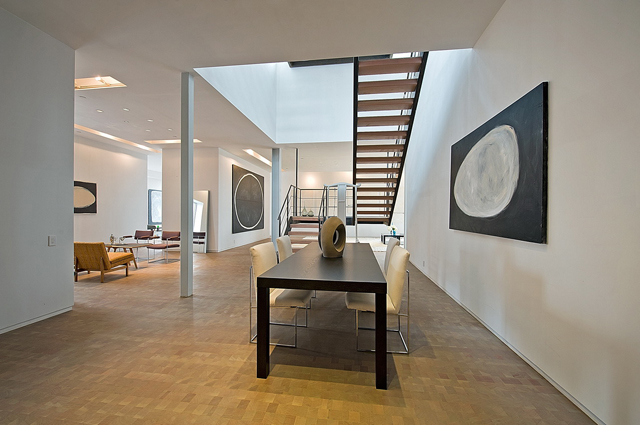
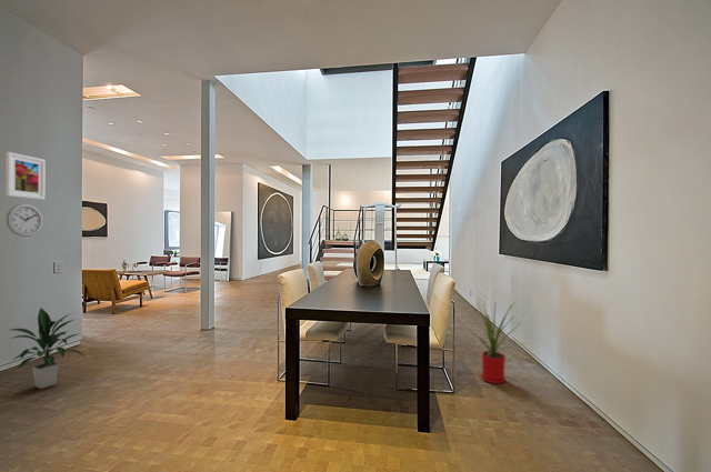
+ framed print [6,151,47,201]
+ wall clock [6,203,43,238]
+ indoor plant [10,307,87,390]
+ house plant [462,297,528,384]
